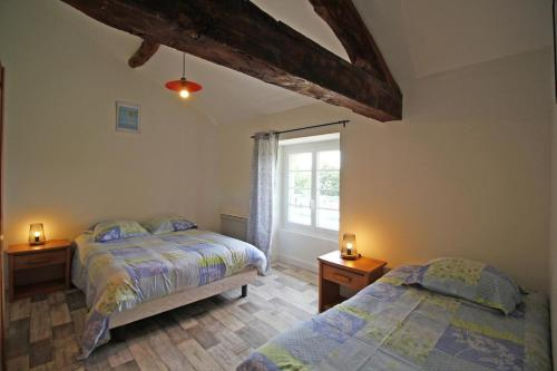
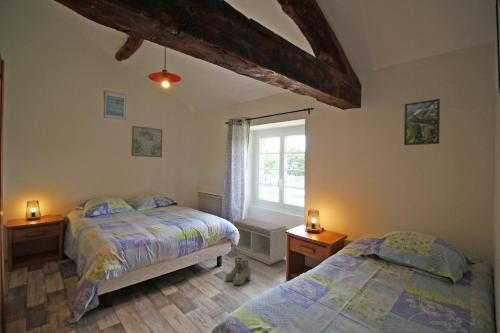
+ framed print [403,98,441,146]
+ boots [225,257,252,286]
+ wall art [130,125,163,158]
+ bench [232,217,289,266]
